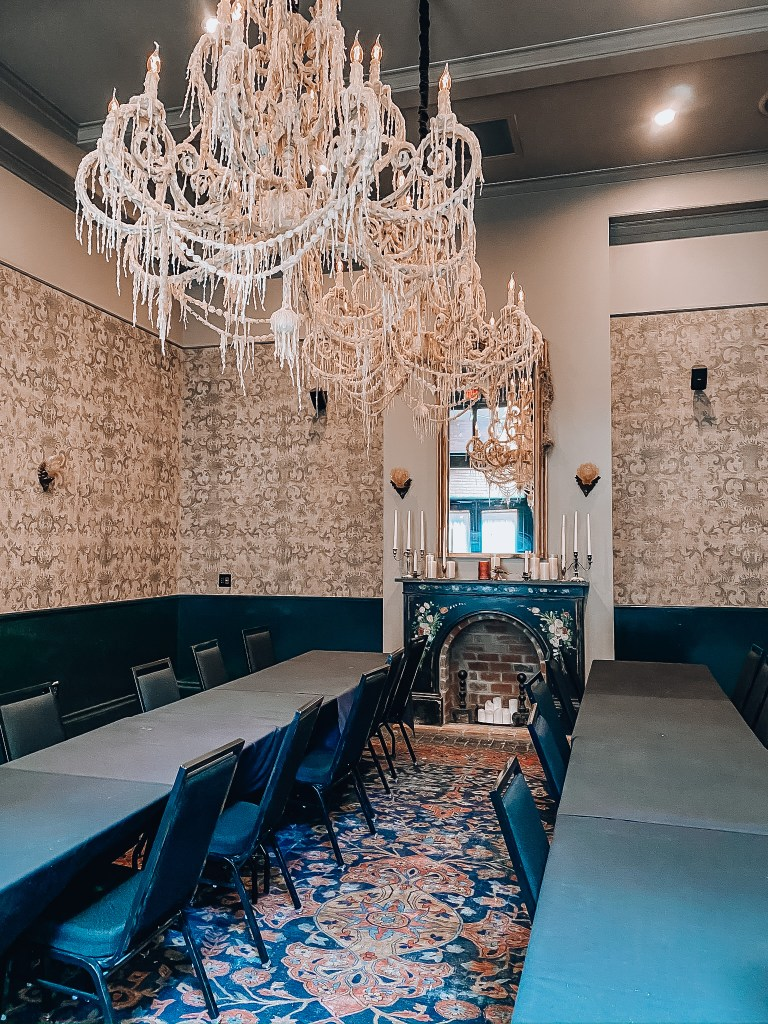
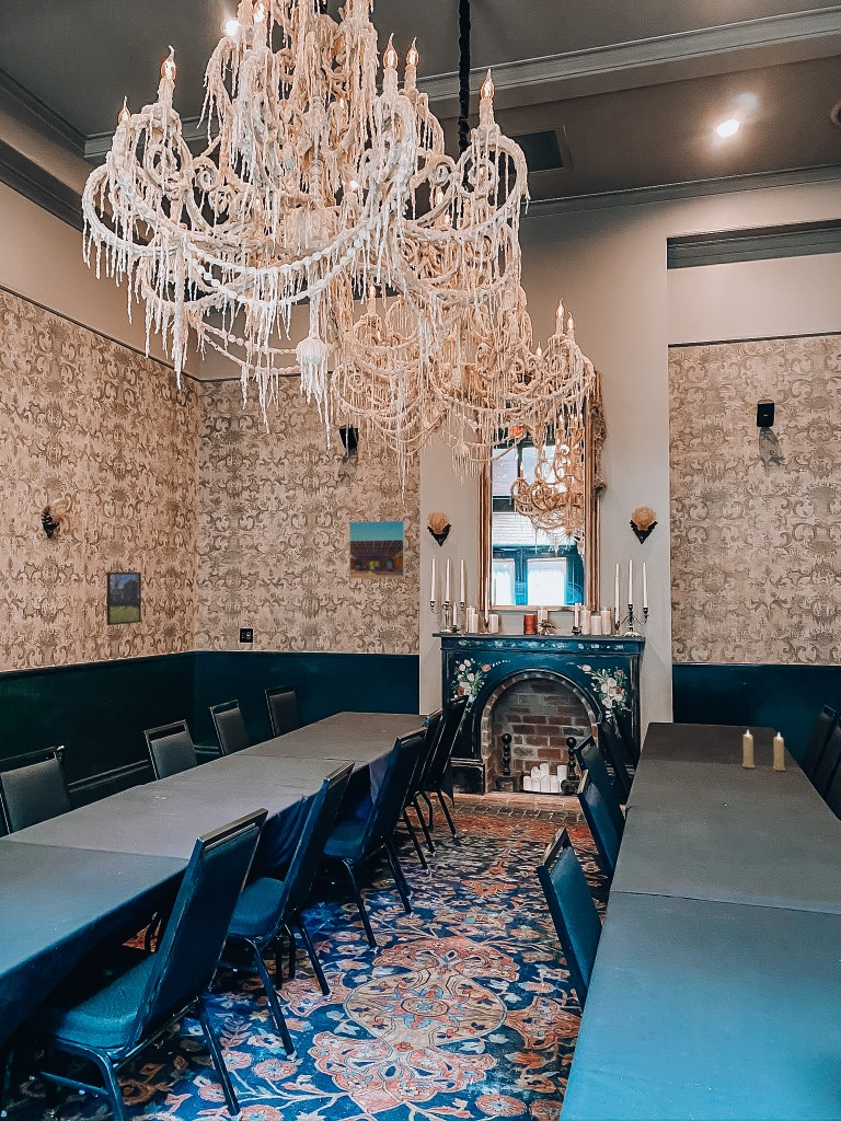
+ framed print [106,571,142,626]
+ candle [741,729,786,772]
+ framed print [348,520,406,579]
